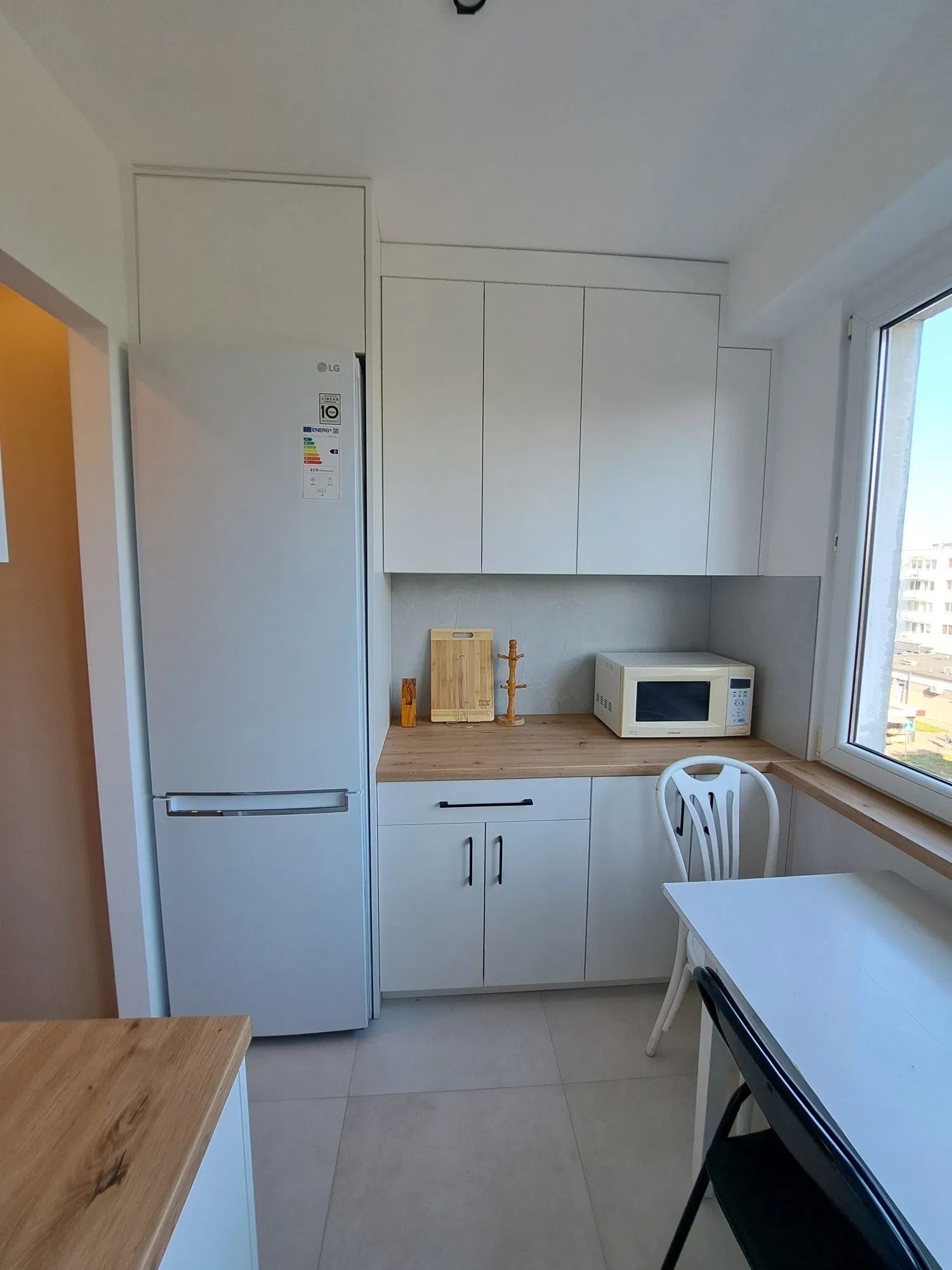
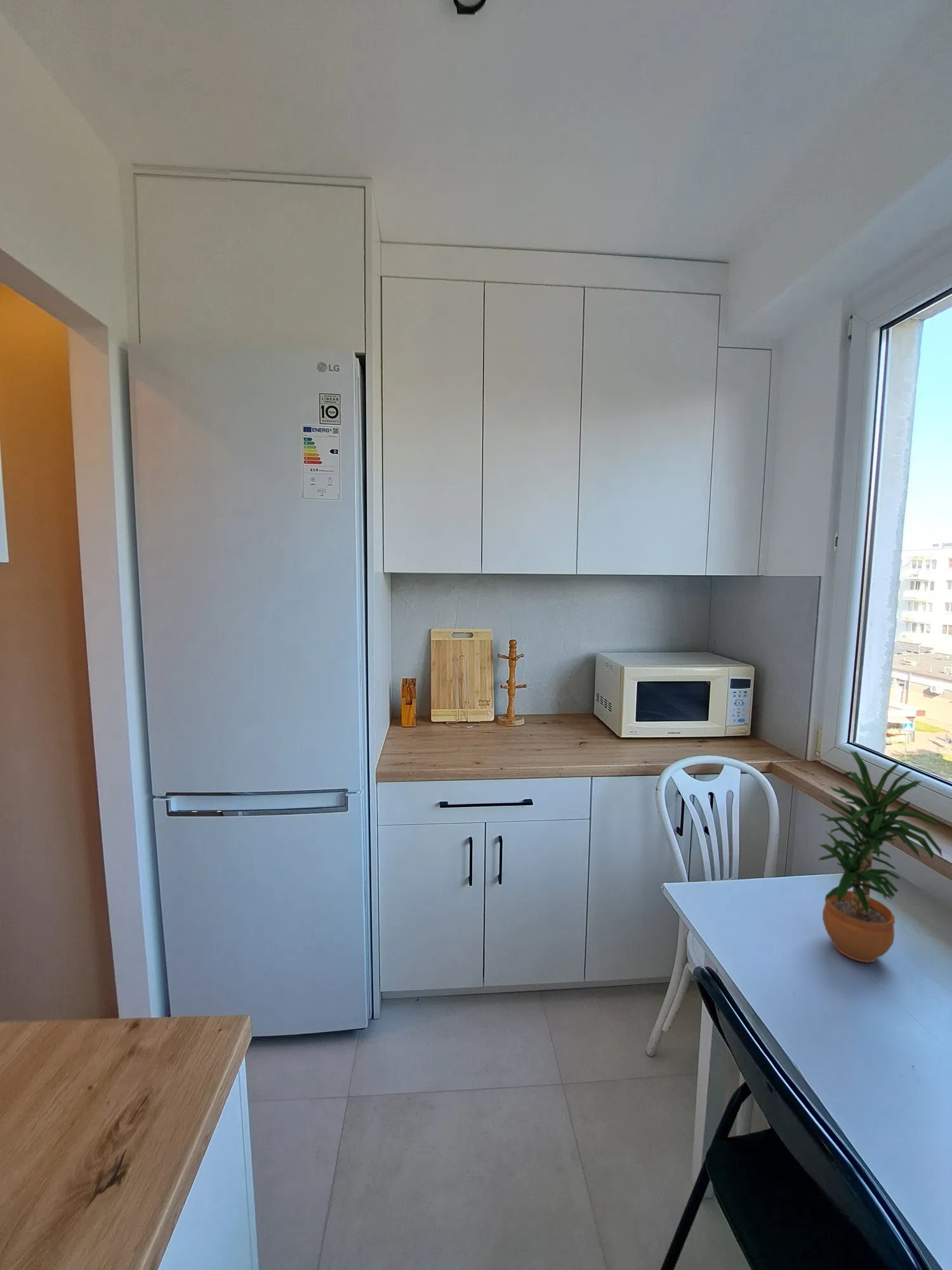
+ potted plant [817,751,942,963]
